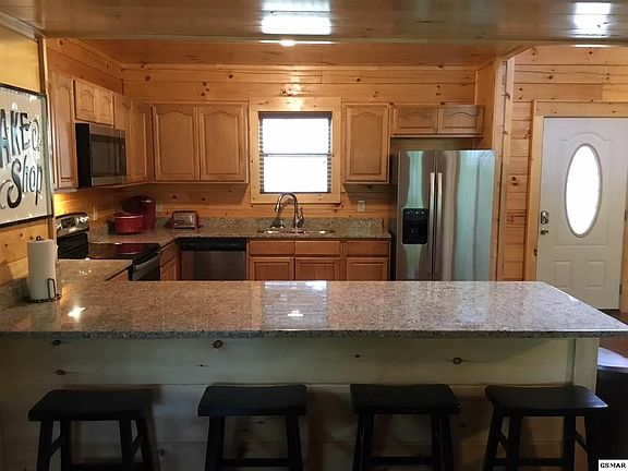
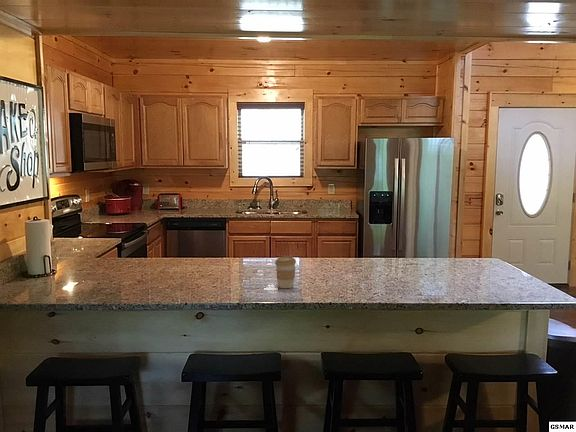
+ coffee cup [274,255,297,289]
